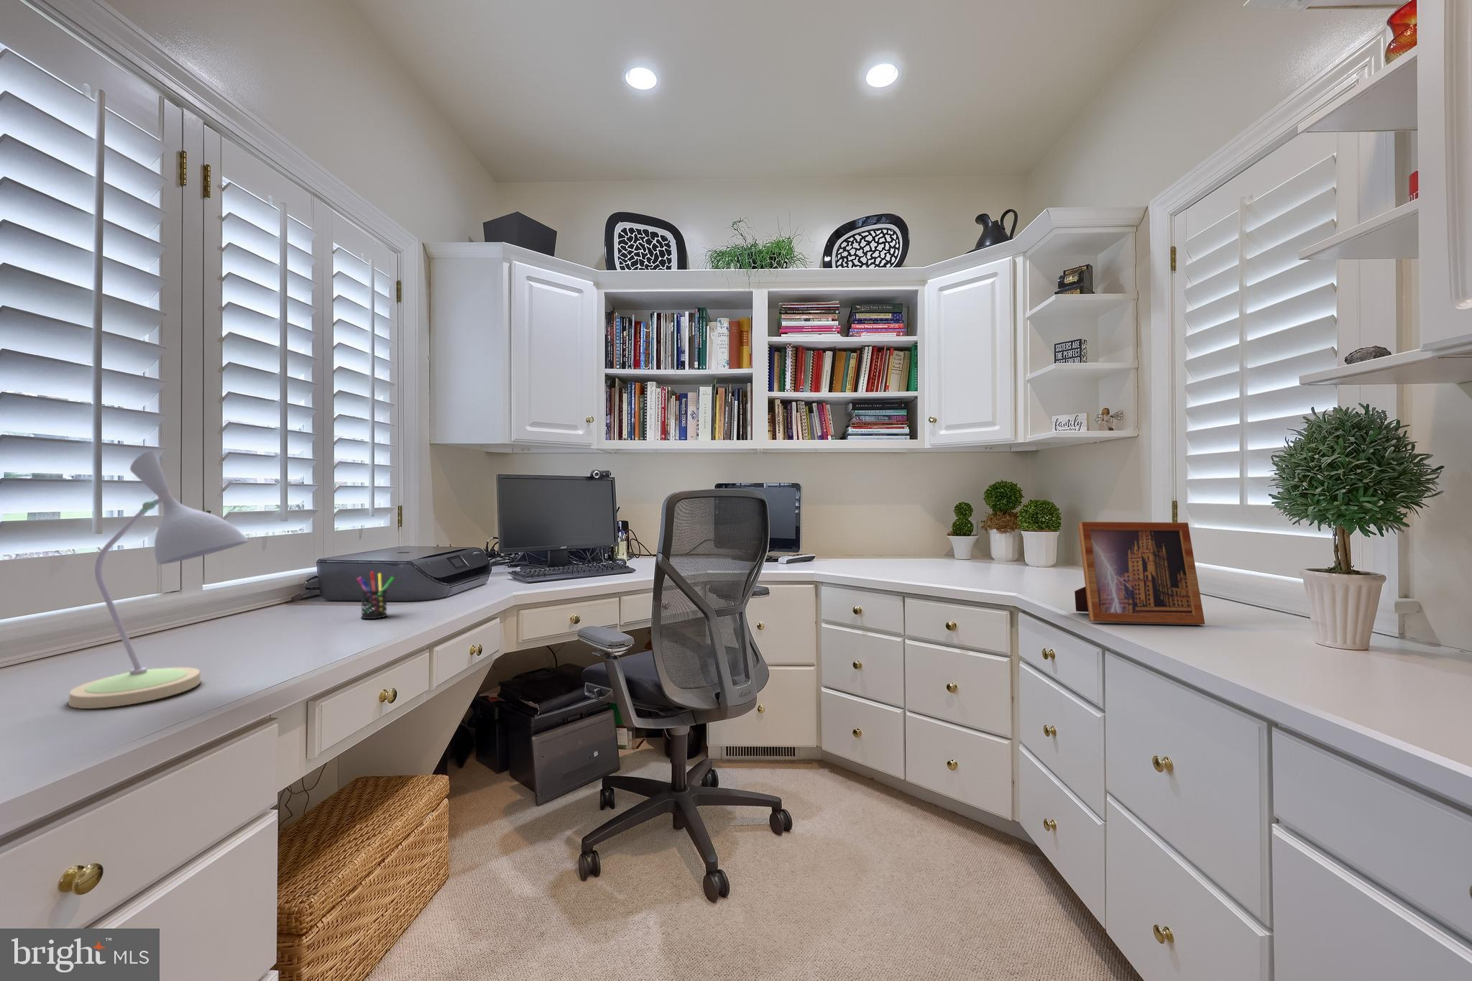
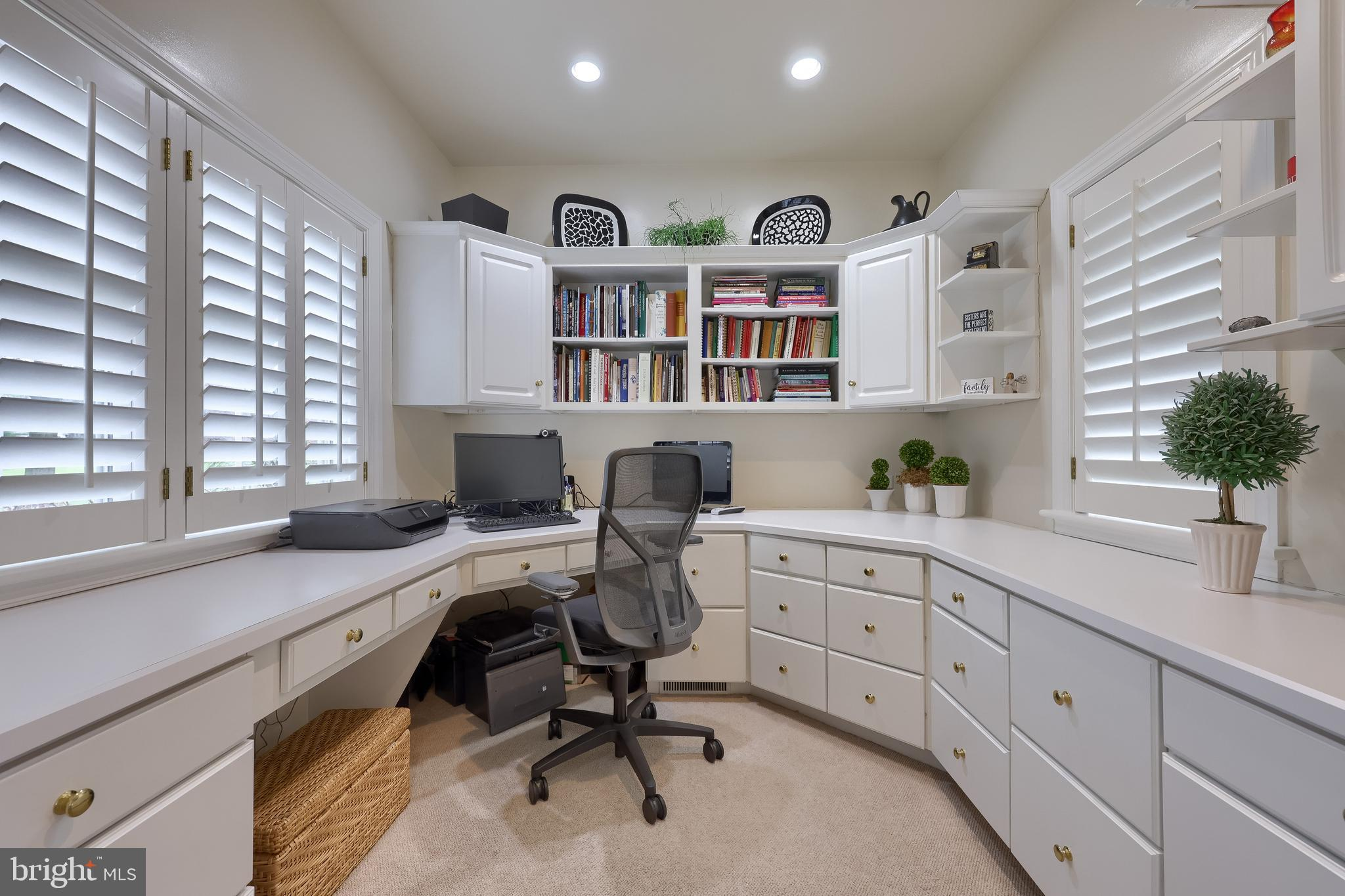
- desk lamp [68,450,251,709]
- picture frame [1074,521,1205,625]
- pen holder [357,570,395,620]
